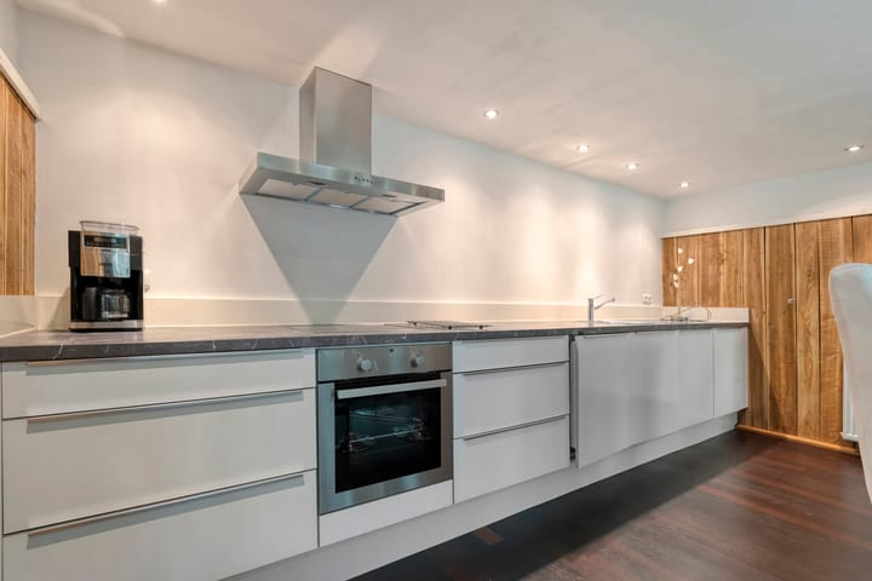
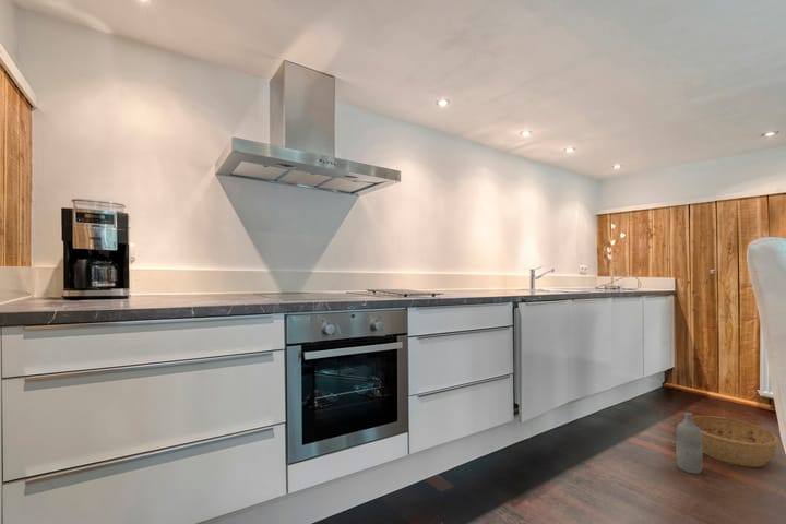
+ bottle [675,412,704,475]
+ basket [692,415,779,468]
